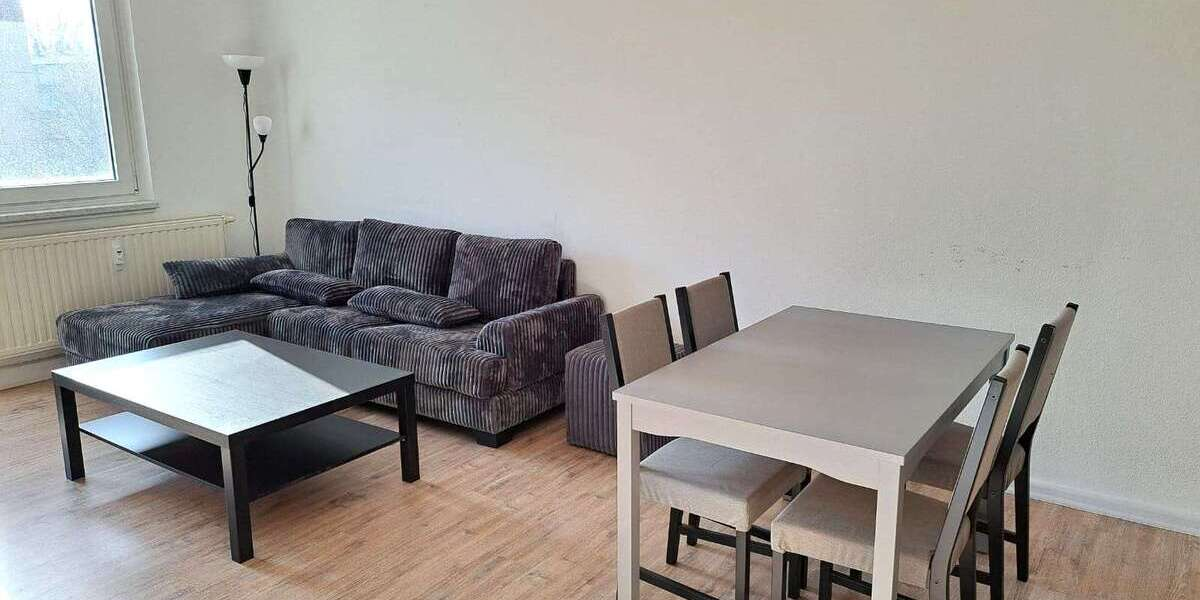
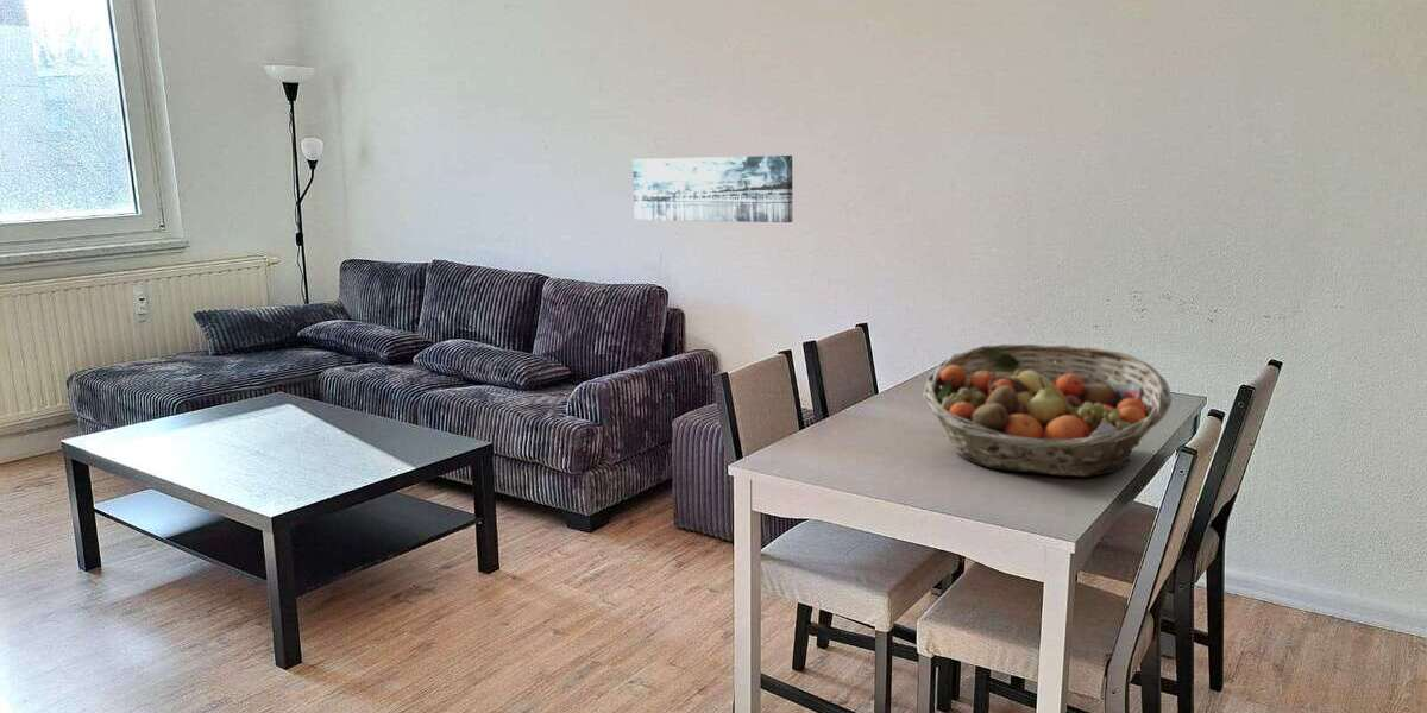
+ wall art [631,154,794,223]
+ fruit basket [922,343,1173,478]
